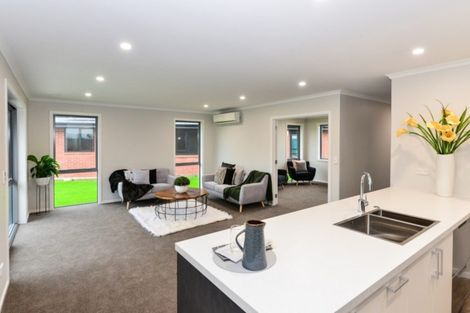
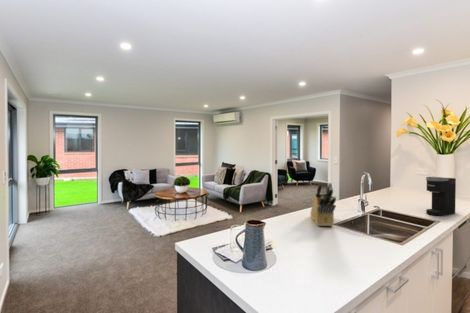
+ knife block [310,182,337,227]
+ coffee maker [425,176,457,216]
